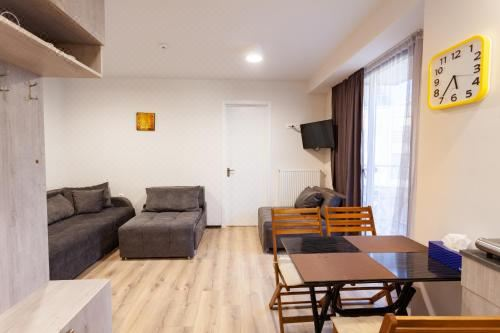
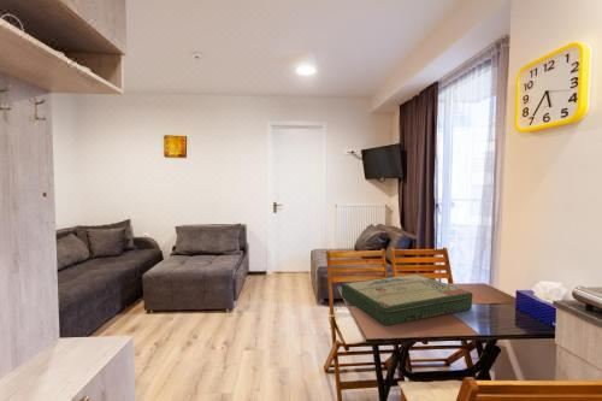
+ board game [340,272,474,326]
